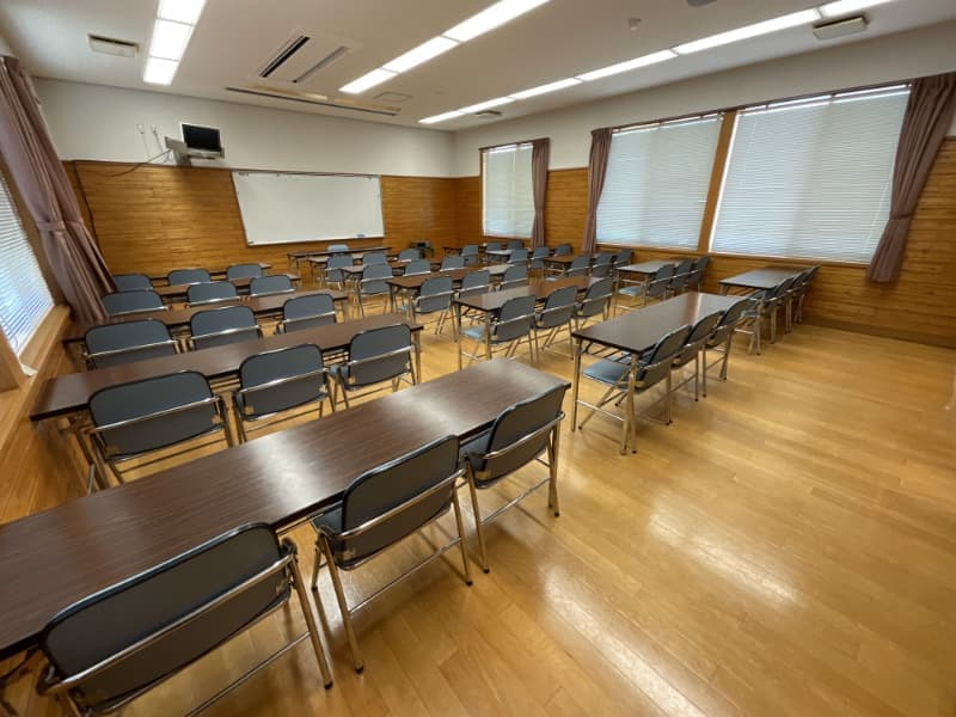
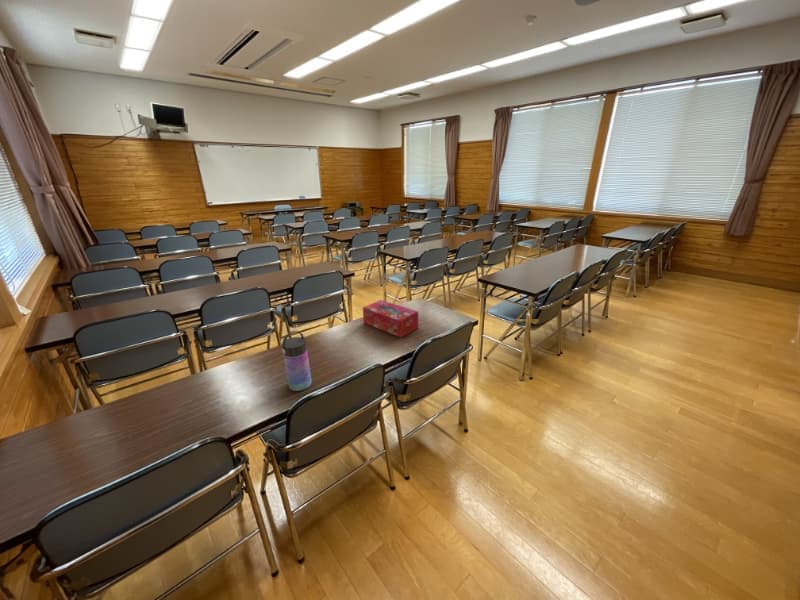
+ tissue box [362,299,419,338]
+ water bottle [281,330,313,392]
